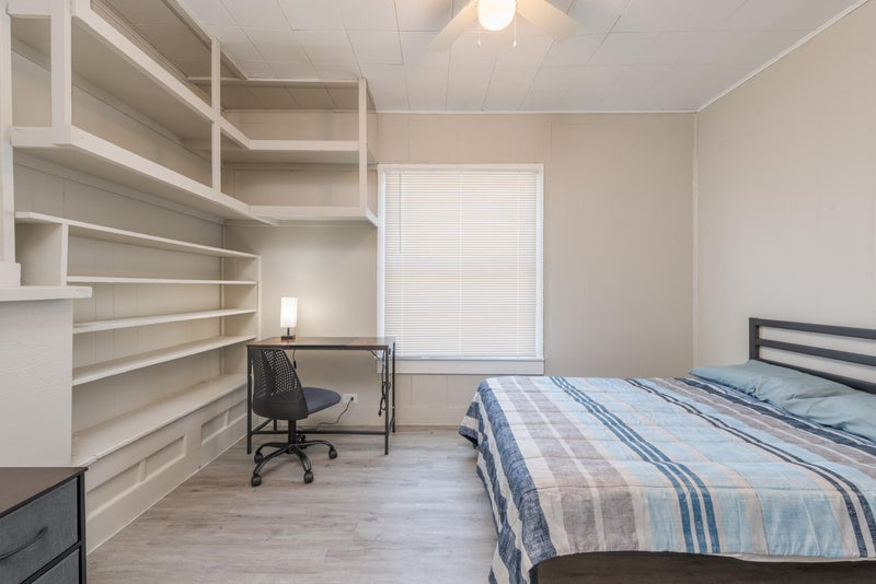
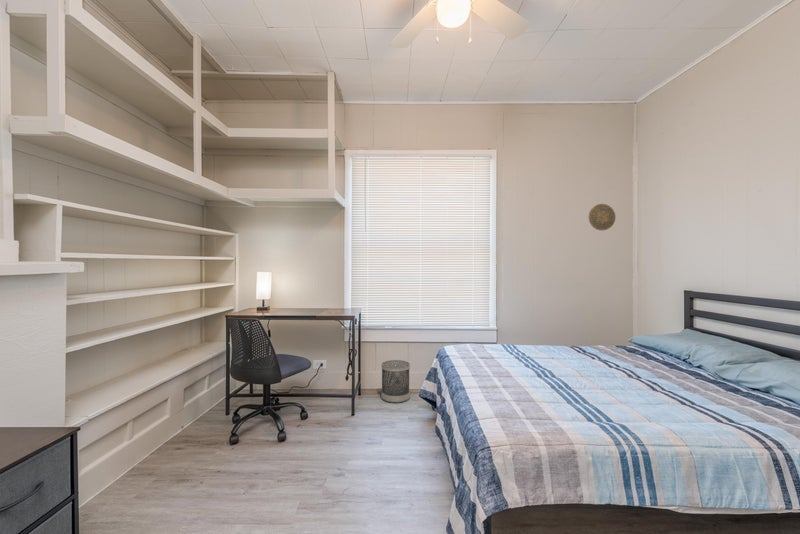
+ wastebasket [380,359,411,404]
+ decorative plate [588,203,617,231]
